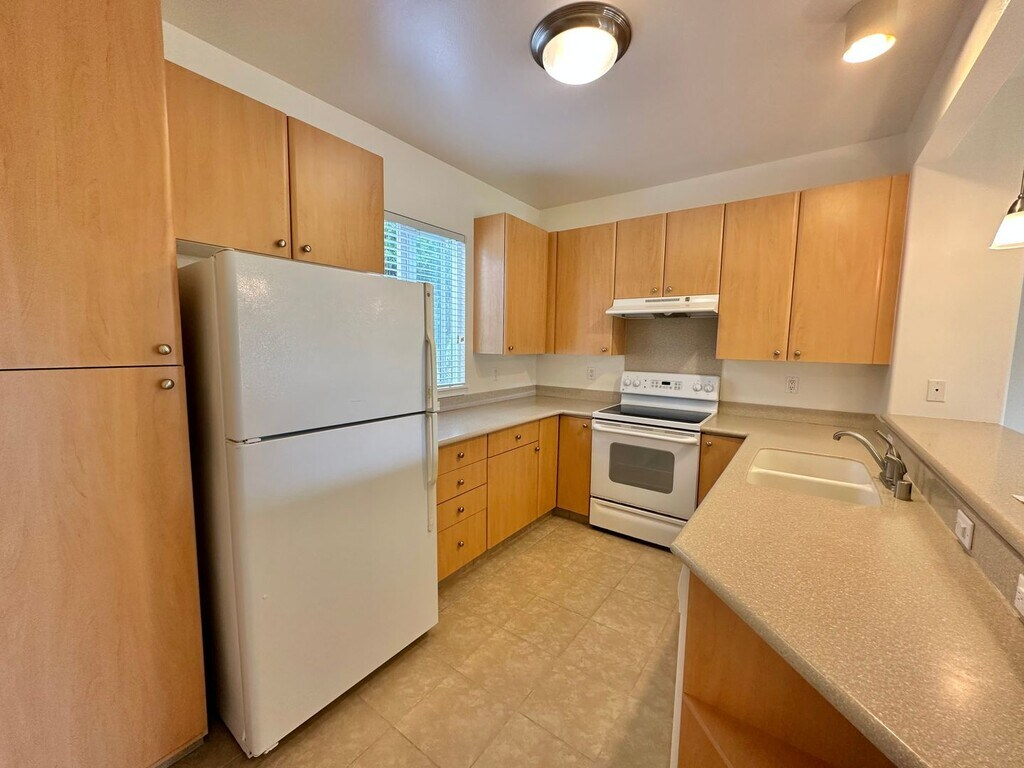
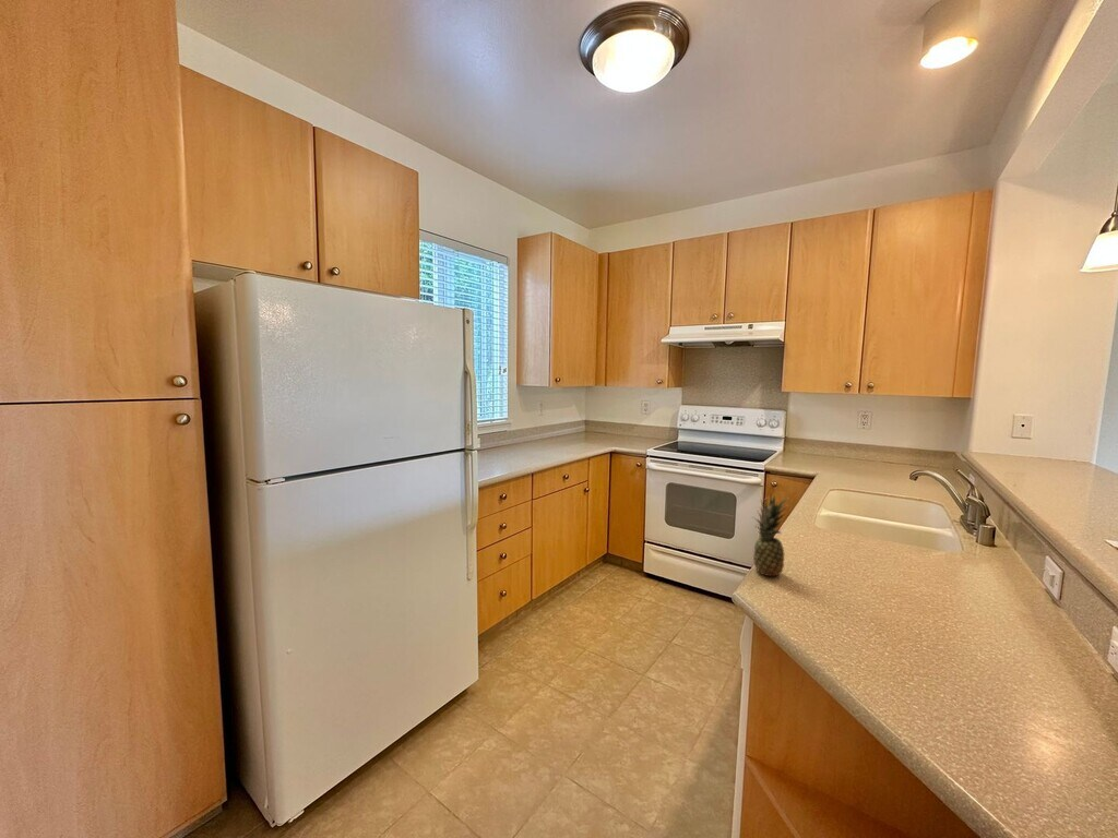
+ fruit [752,492,790,577]
